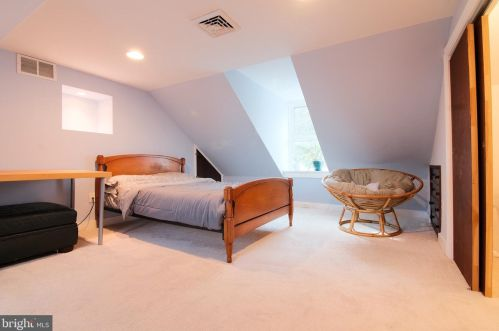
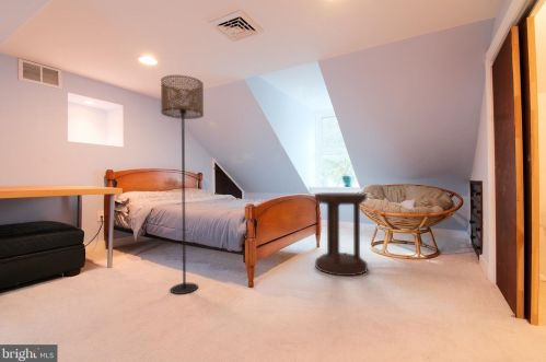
+ side table [314,191,369,277]
+ floor lamp [160,74,205,295]
